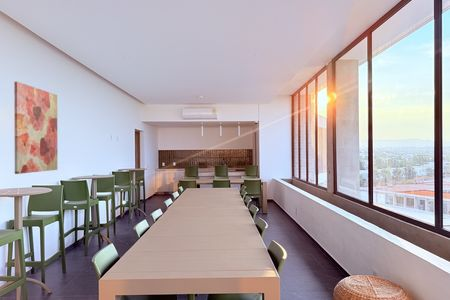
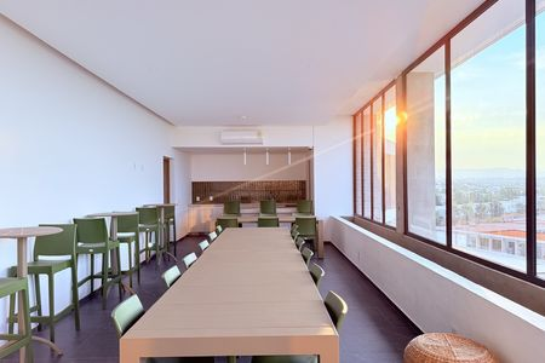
- wall art [13,81,59,175]
